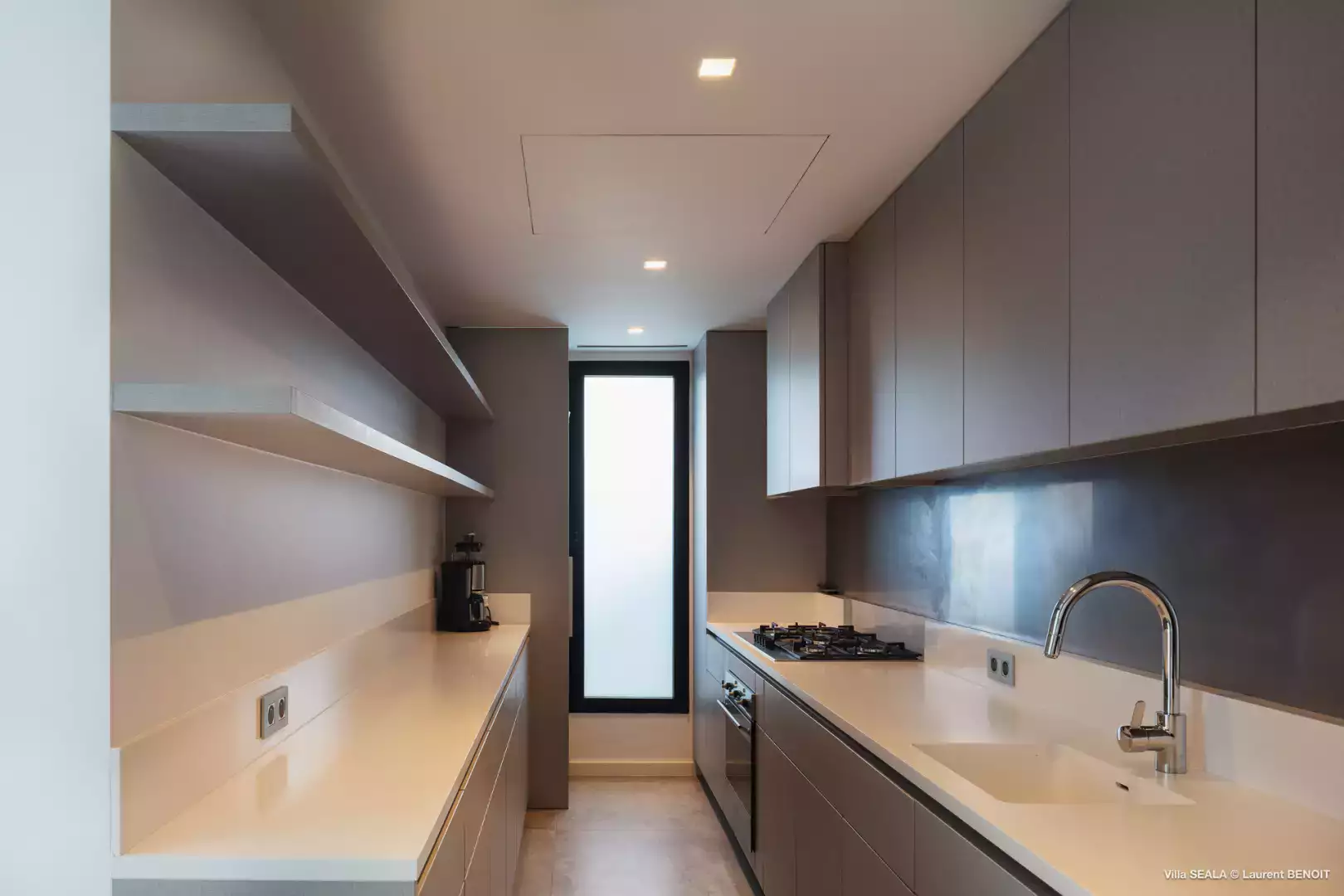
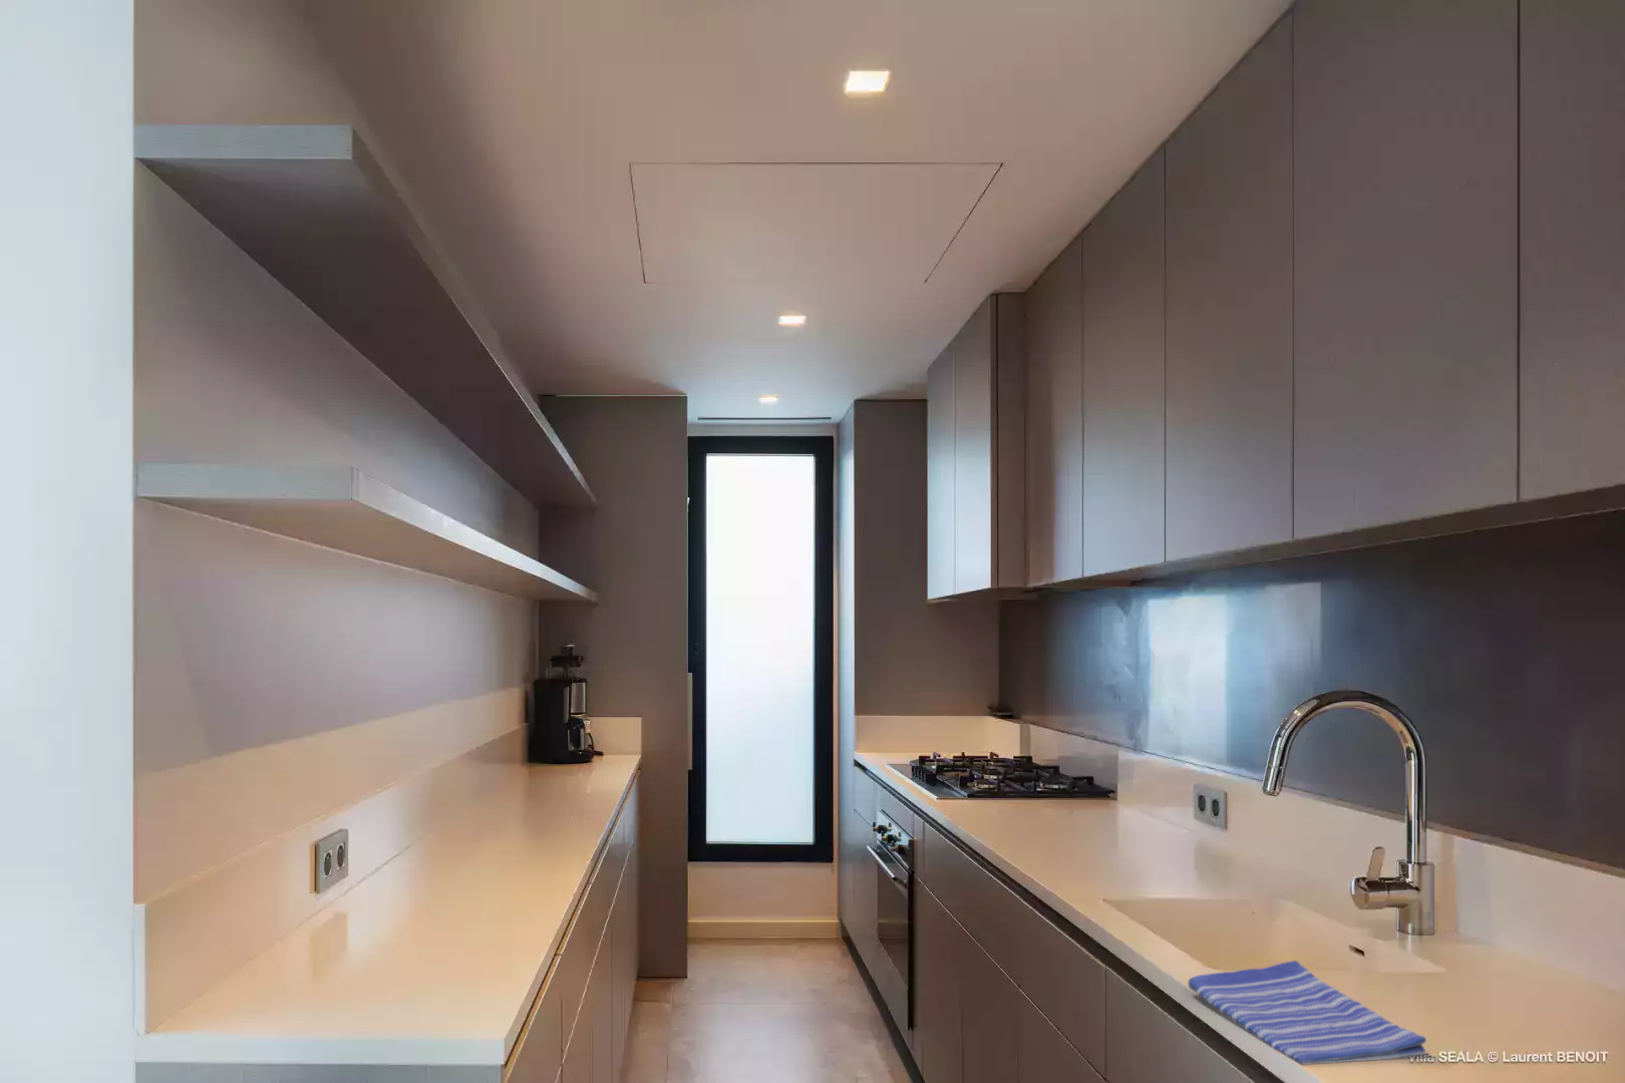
+ dish towel [1187,960,1428,1066]
